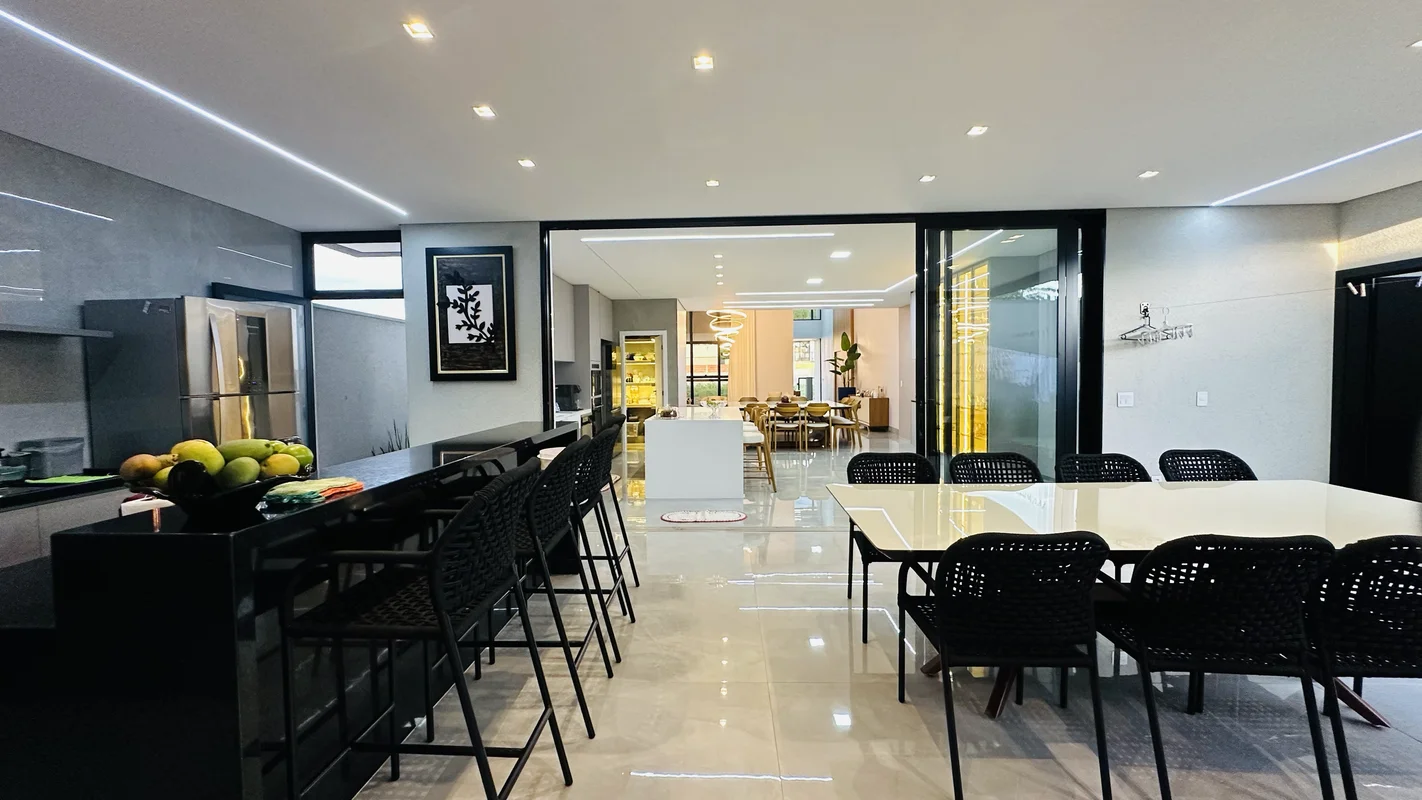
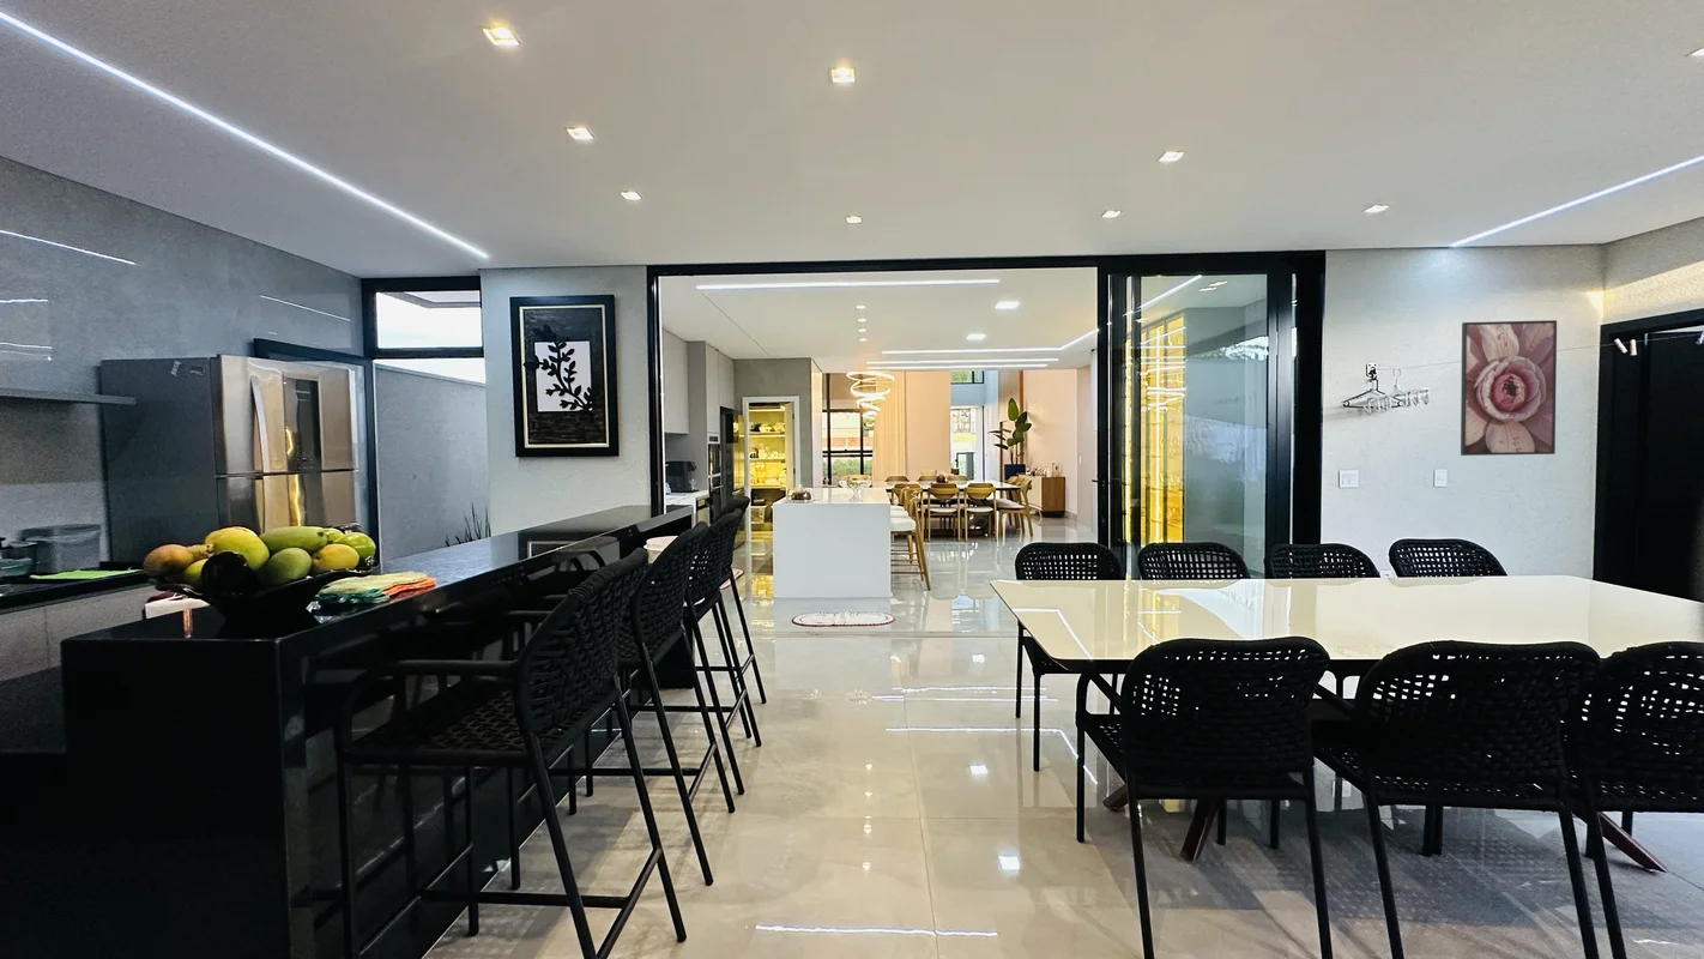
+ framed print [1460,319,1558,457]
